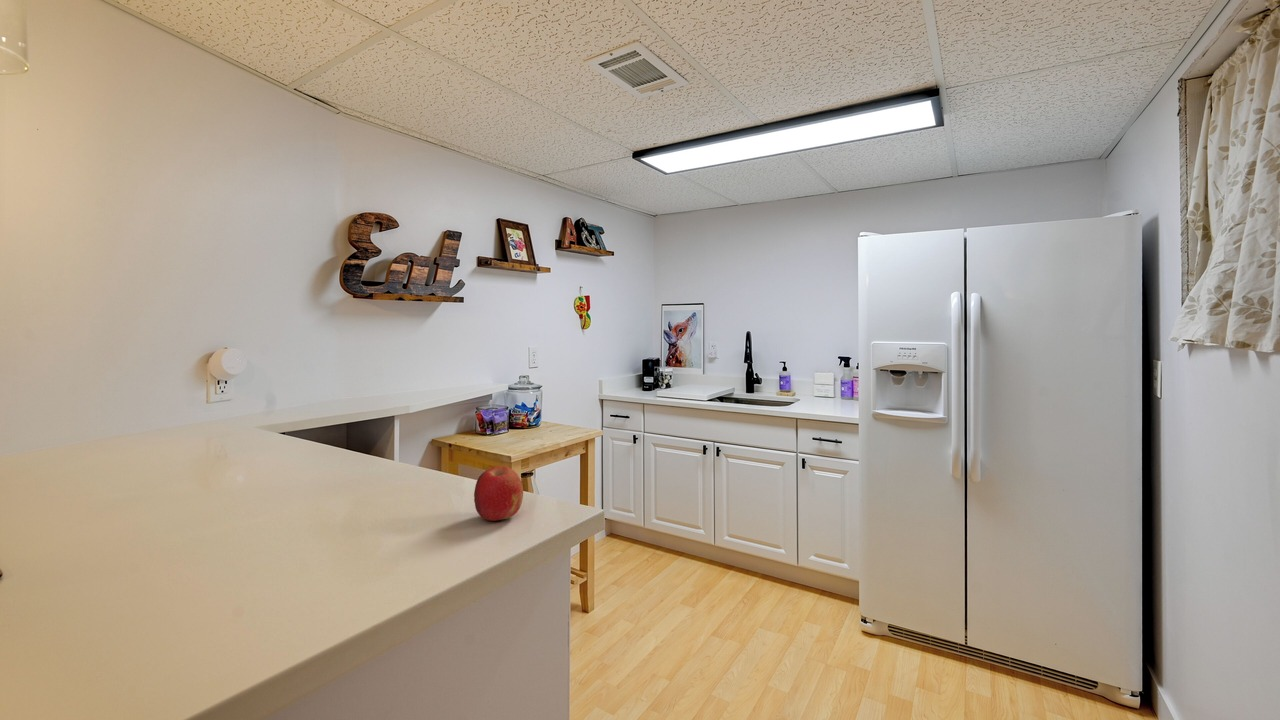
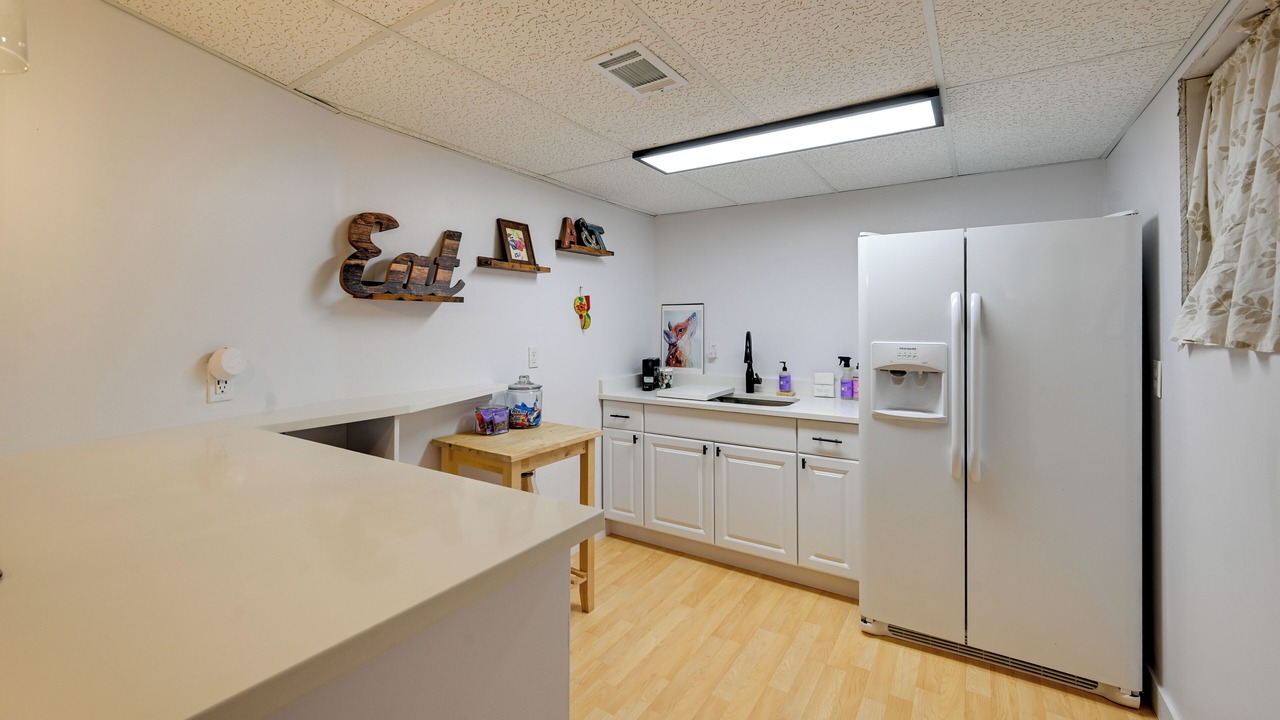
- fruit [473,466,524,522]
